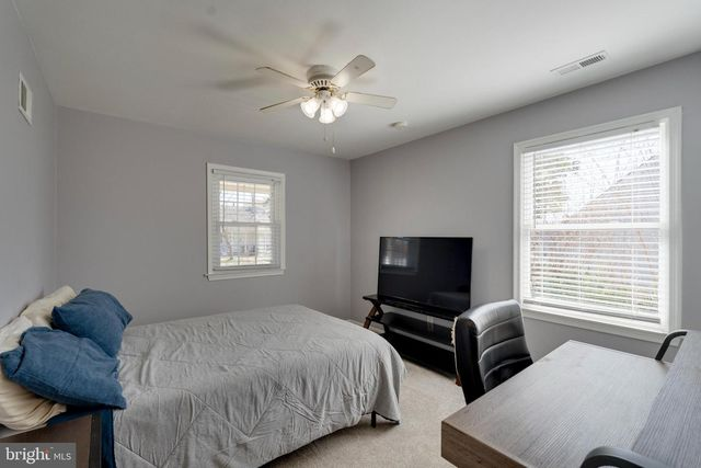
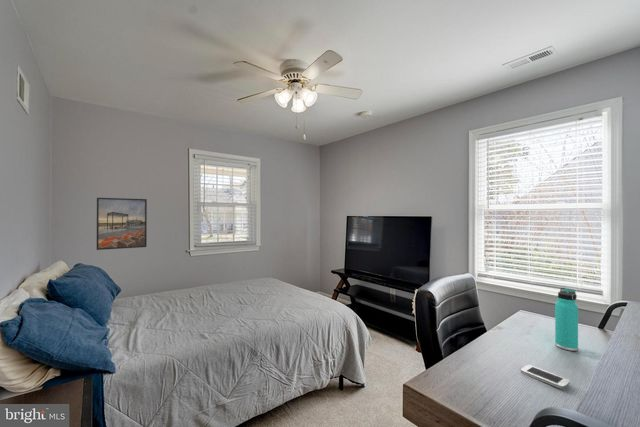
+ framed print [96,197,148,251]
+ thermos bottle [554,287,579,352]
+ smartphone [520,364,571,390]
